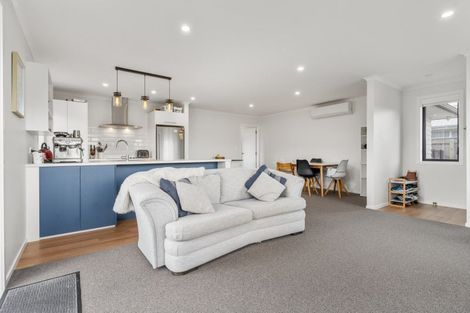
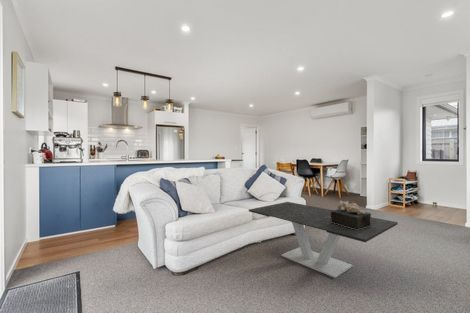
+ coffee table [248,201,399,279]
+ decorative box [330,199,372,230]
